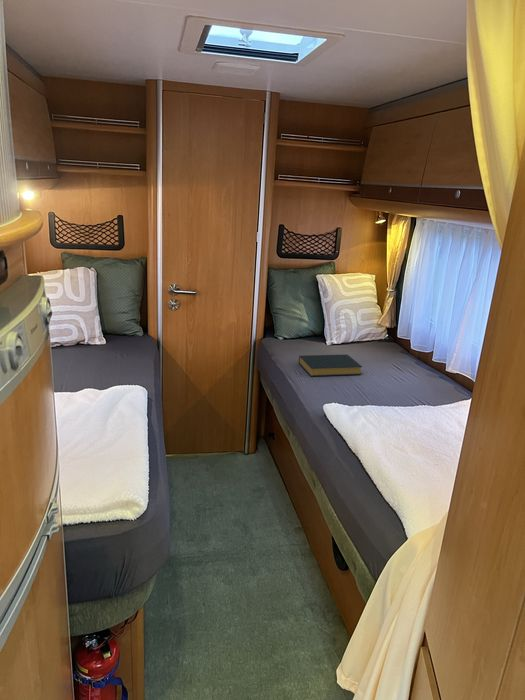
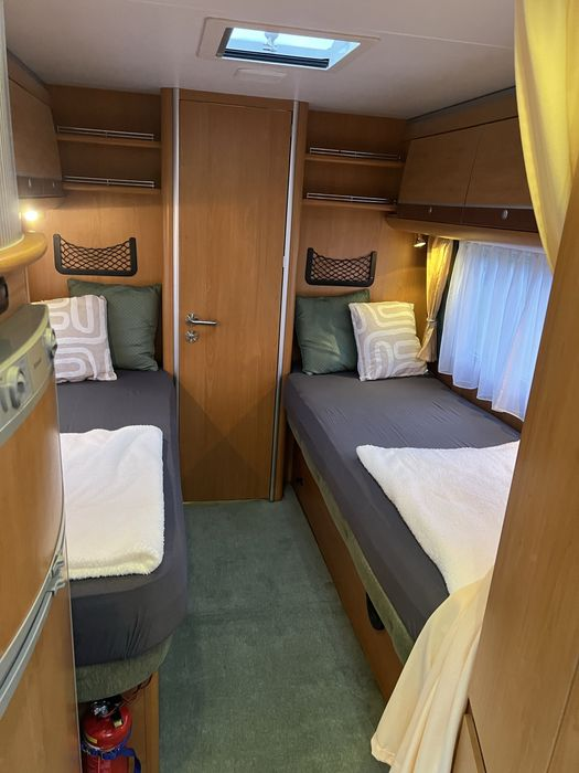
- hardback book [298,354,363,377]
